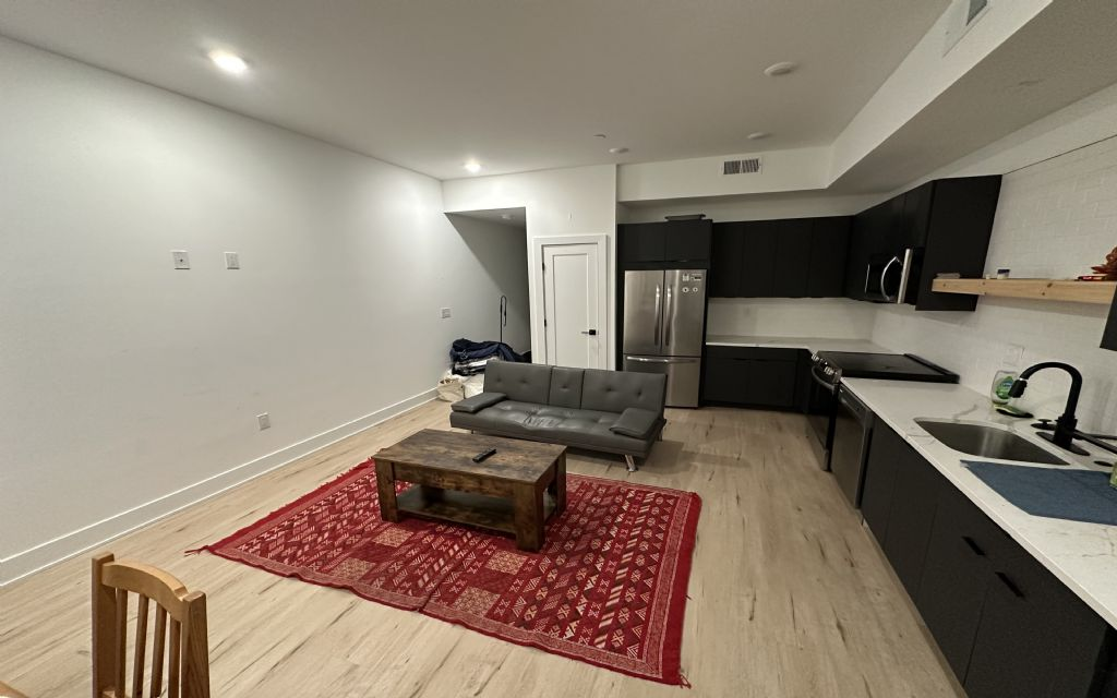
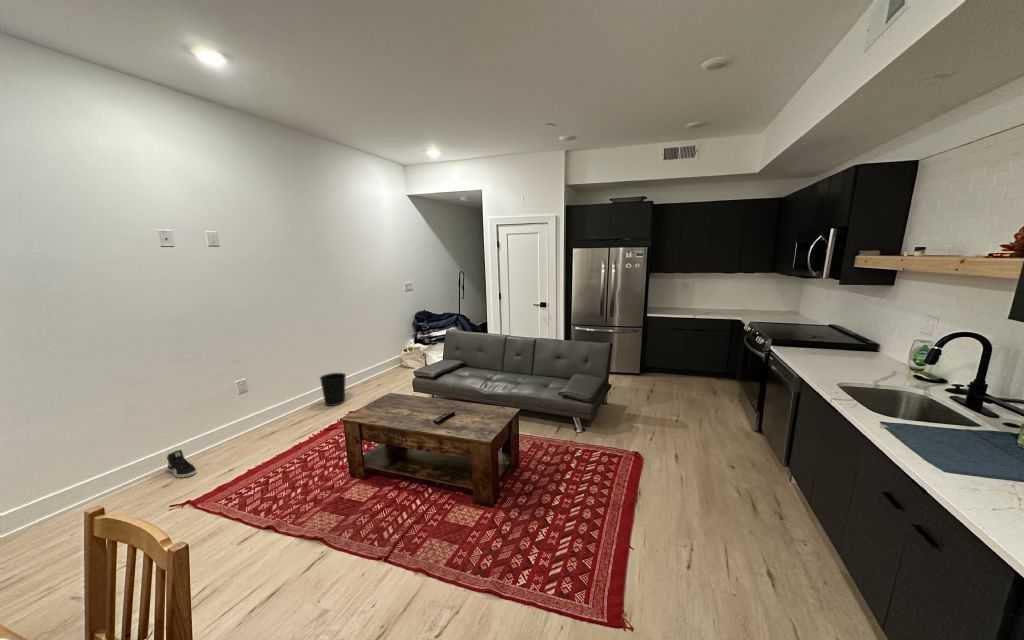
+ sneaker [166,449,198,478]
+ wastebasket [319,372,347,407]
